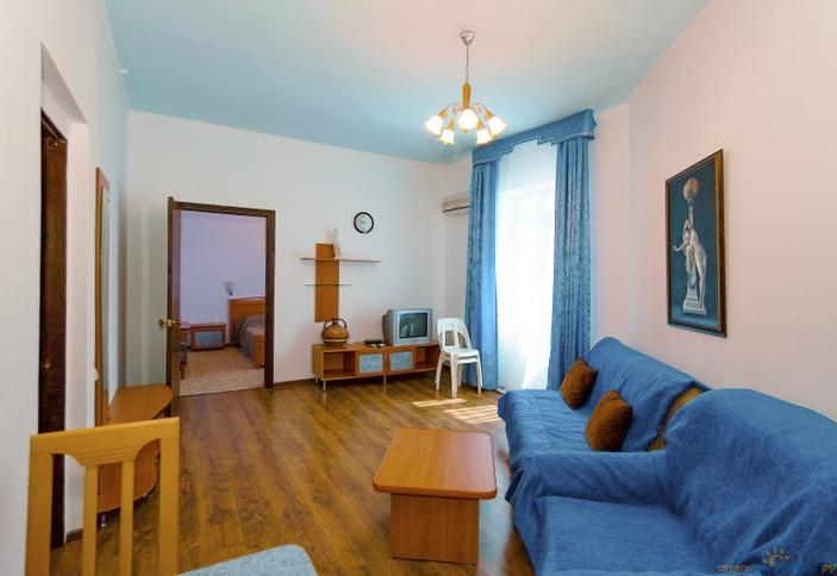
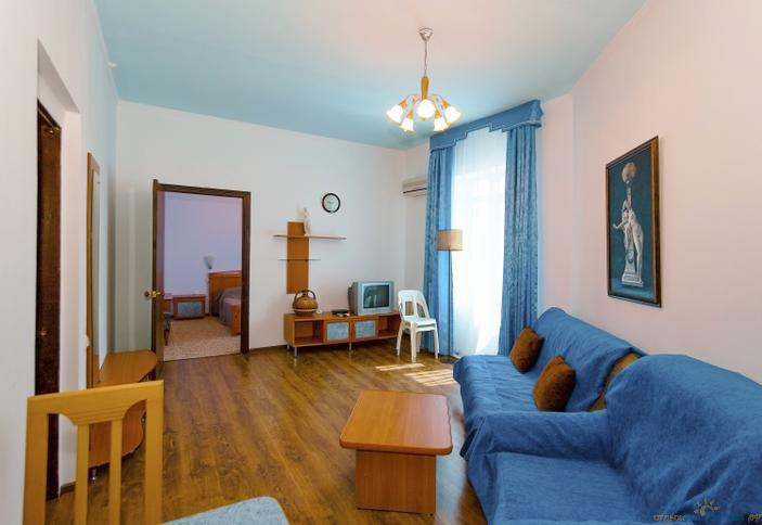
+ floor lamp [436,229,464,364]
